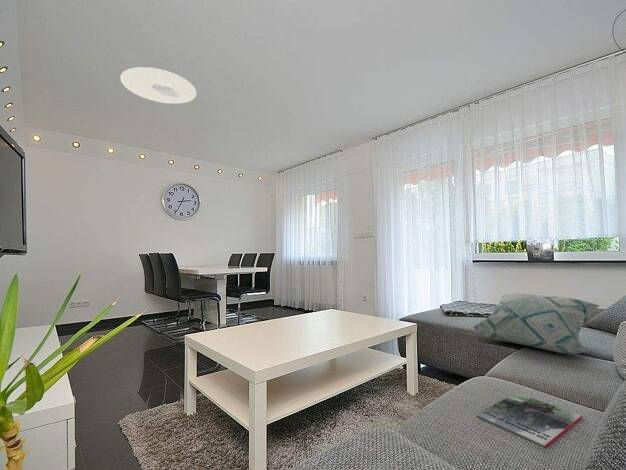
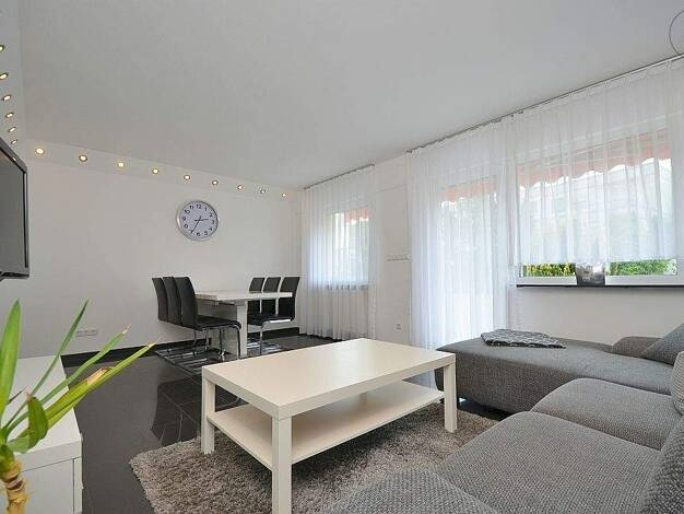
- magazine [475,392,583,449]
- ceiling light [119,66,198,105]
- decorative pillow [472,292,601,355]
